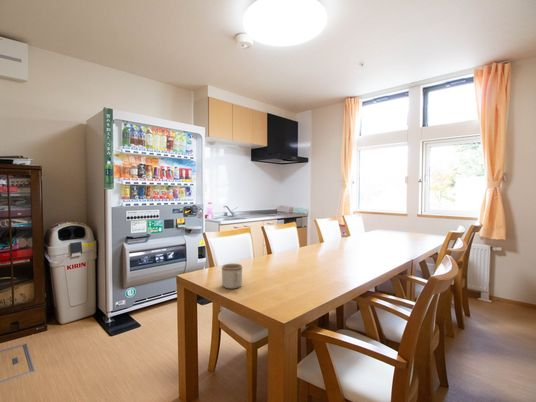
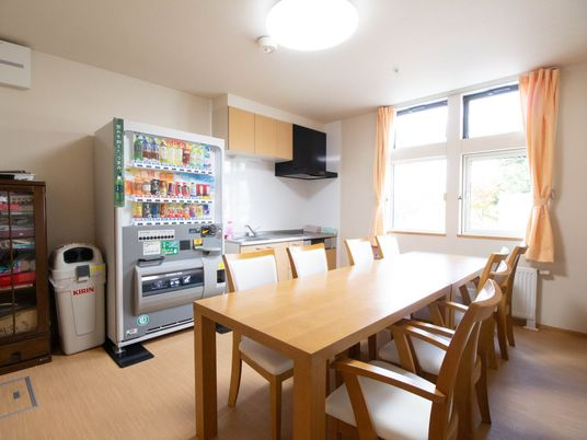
- mug [221,263,243,290]
